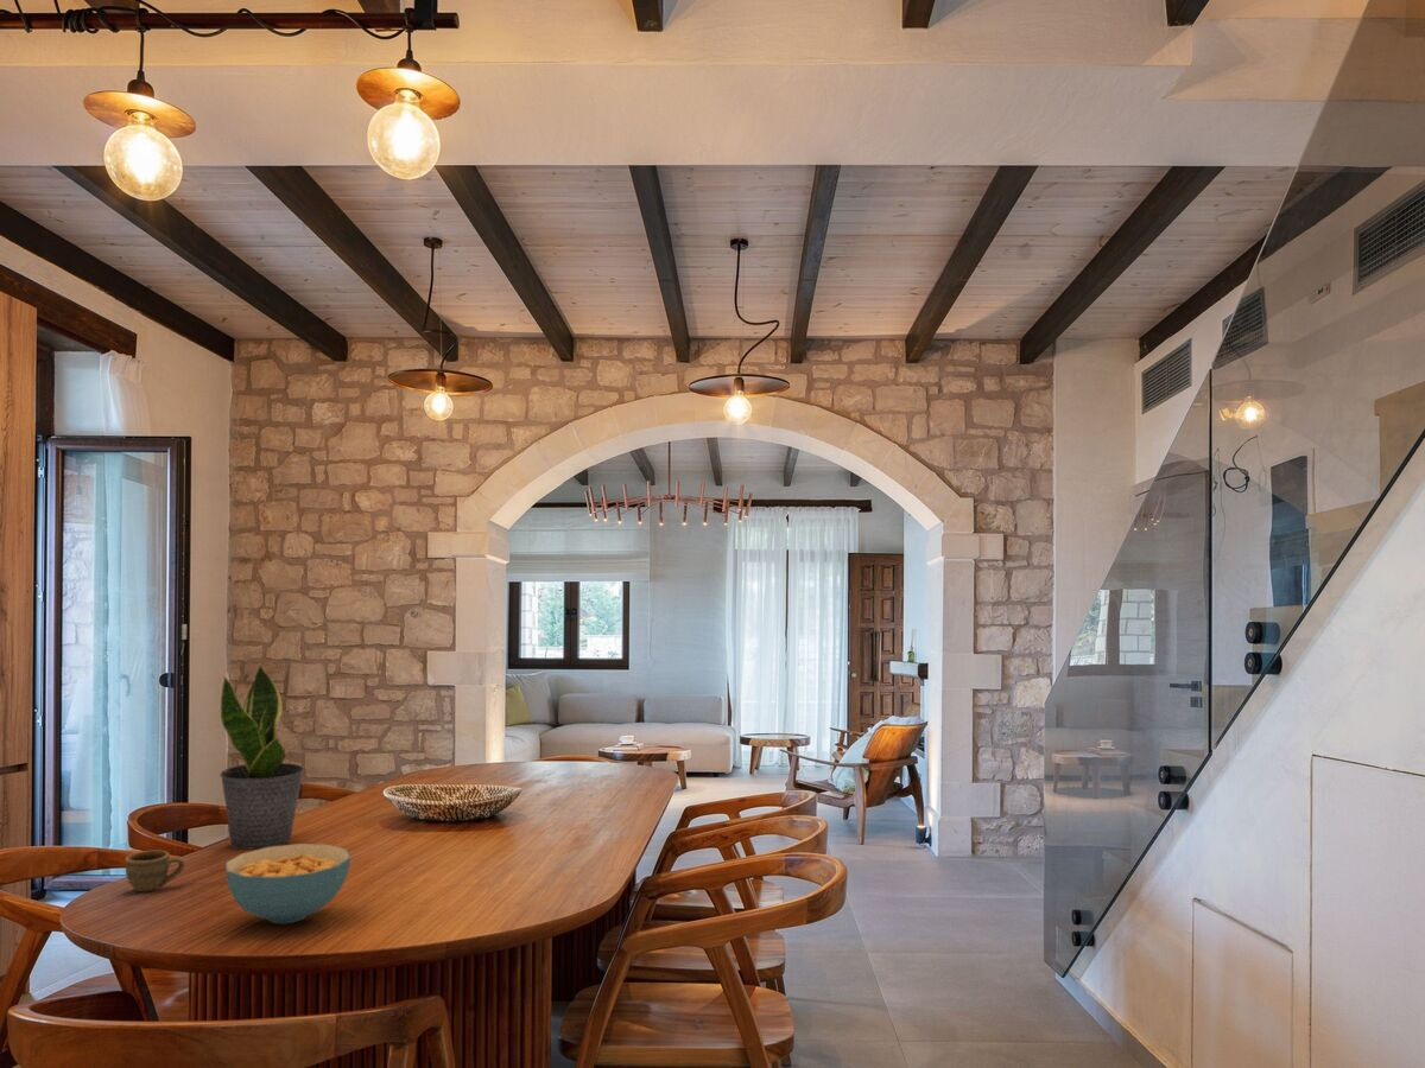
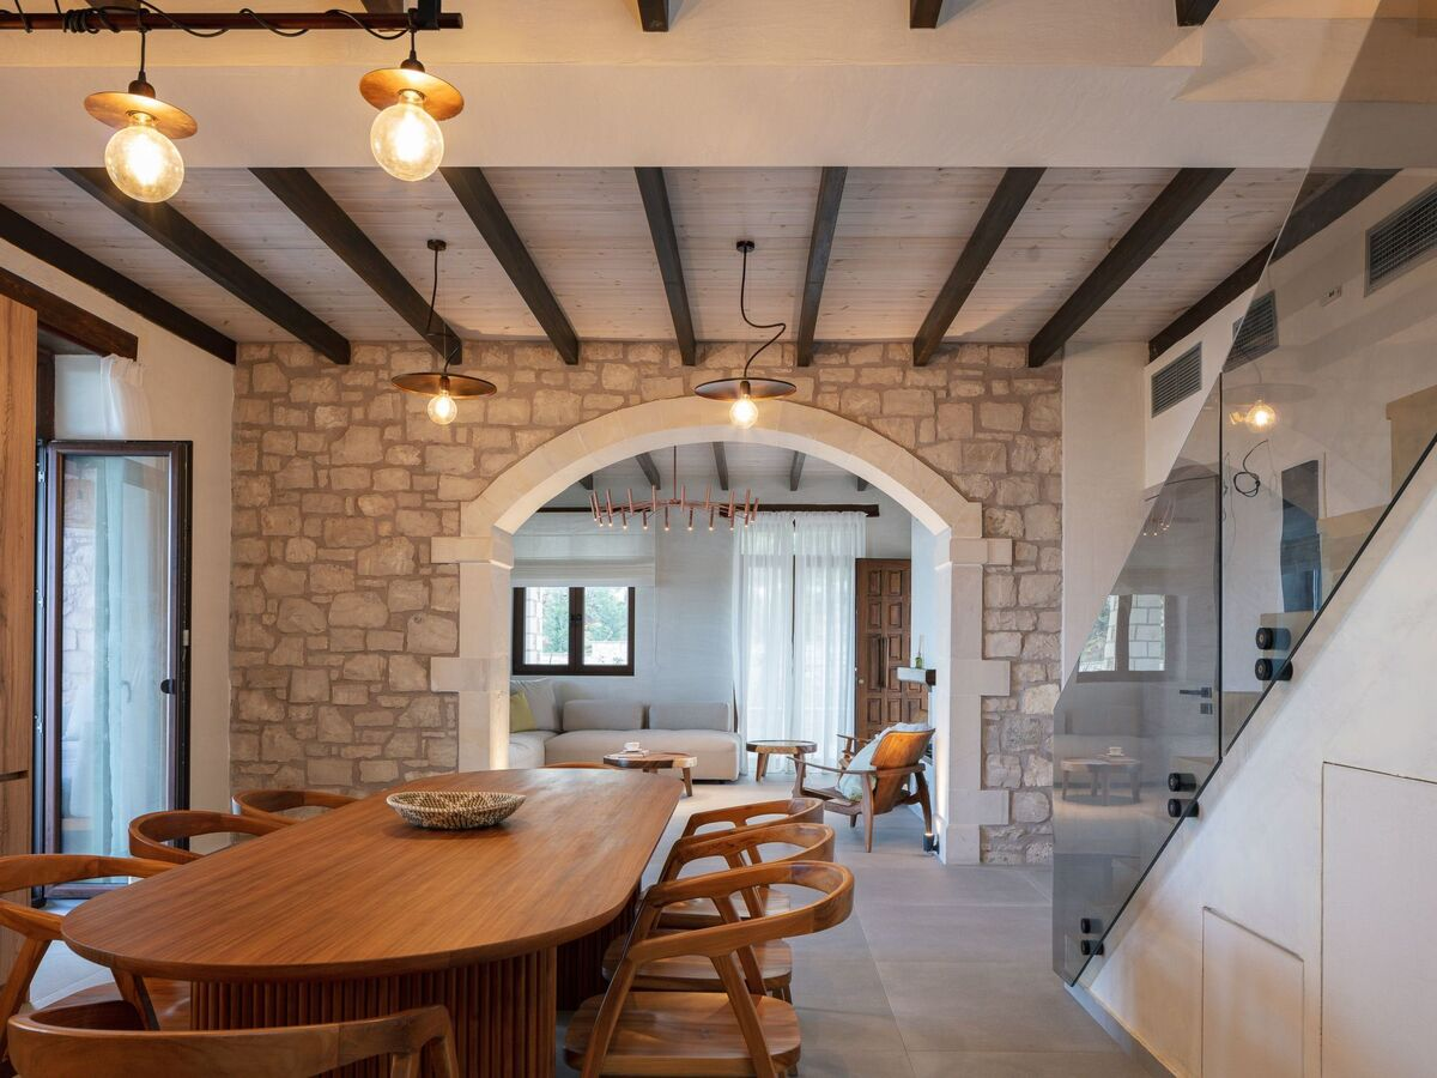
- potted plant [218,663,305,850]
- cereal bowl [224,843,352,924]
- cup [124,848,186,892]
